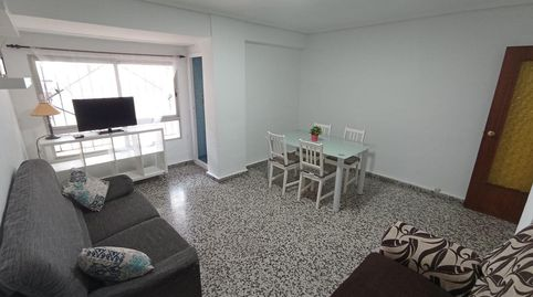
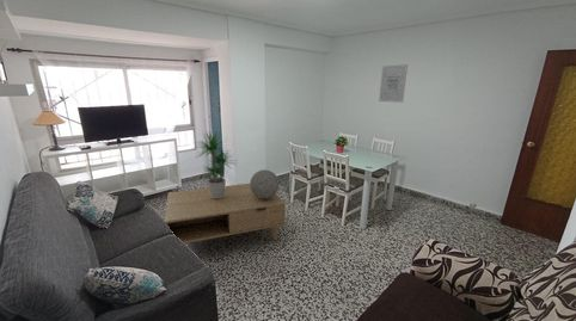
+ wall art [378,63,409,104]
+ potted plant [191,129,239,198]
+ coffee table [164,183,287,245]
+ decorative sphere [249,168,280,199]
